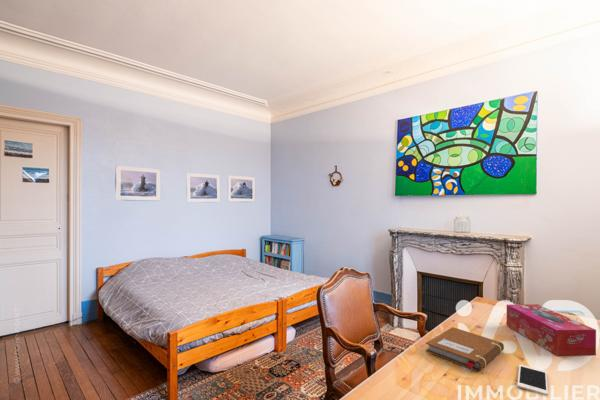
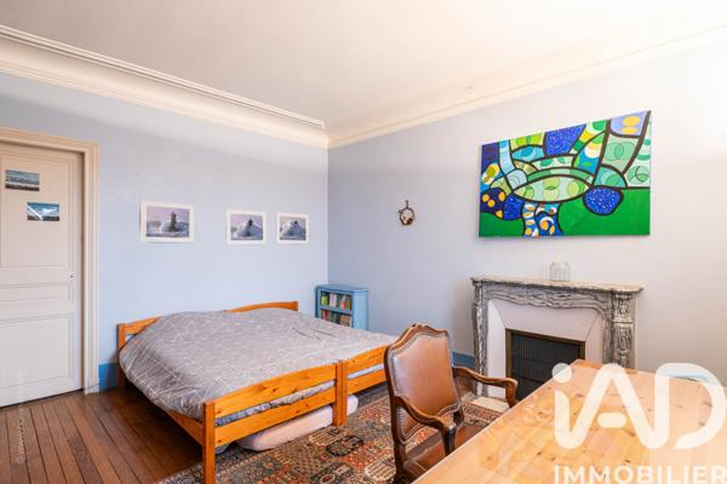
- notebook [425,326,505,372]
- tissue box [506,303,597,357]
- cell phone [516,364,549,396]
